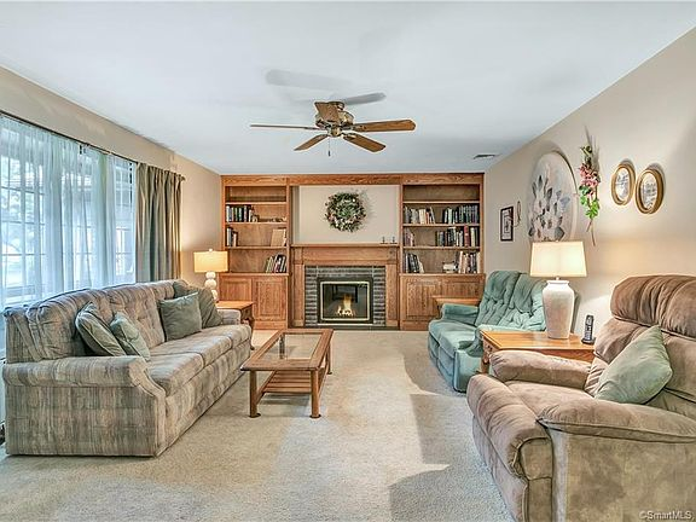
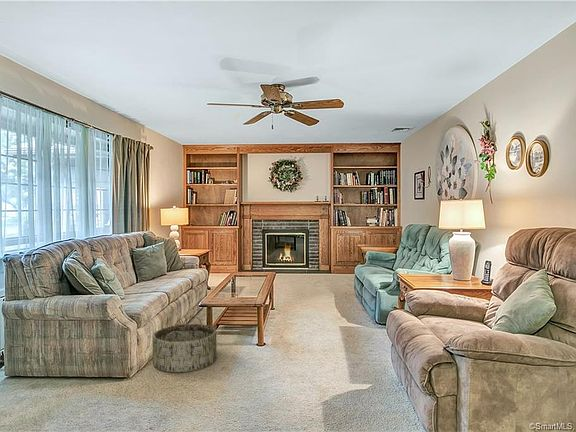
+ basket [151,315,218,373]
